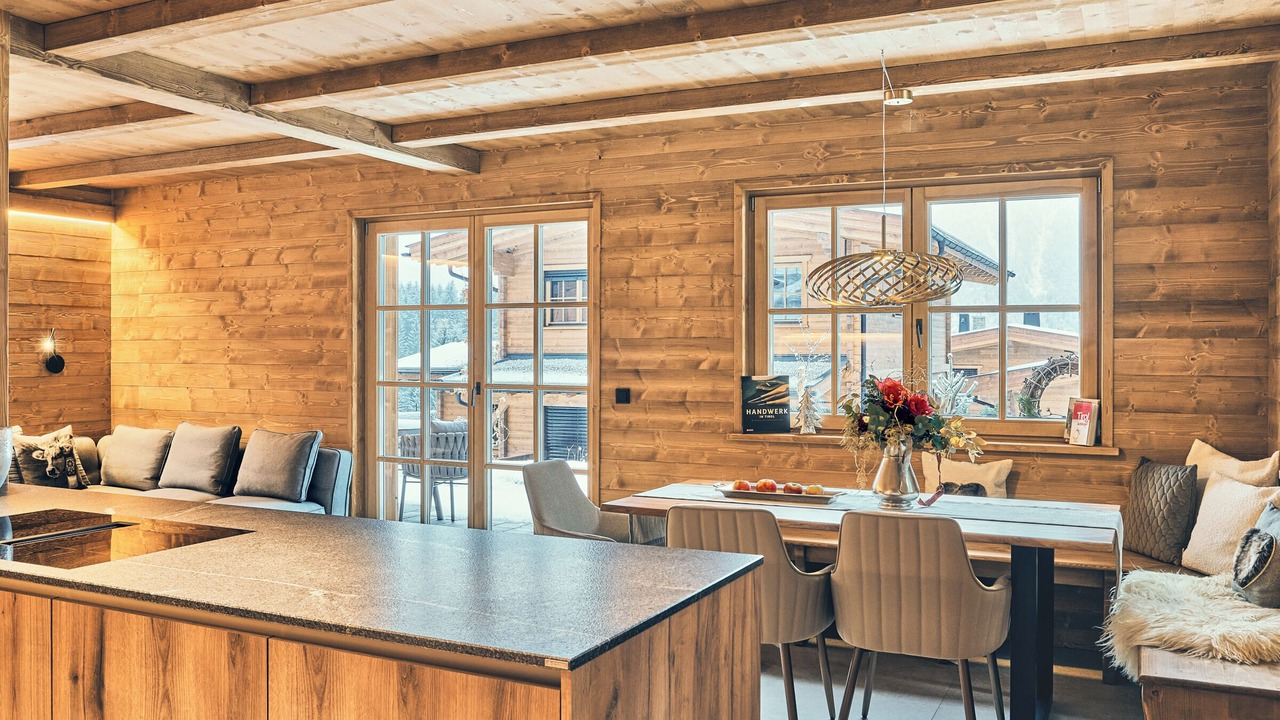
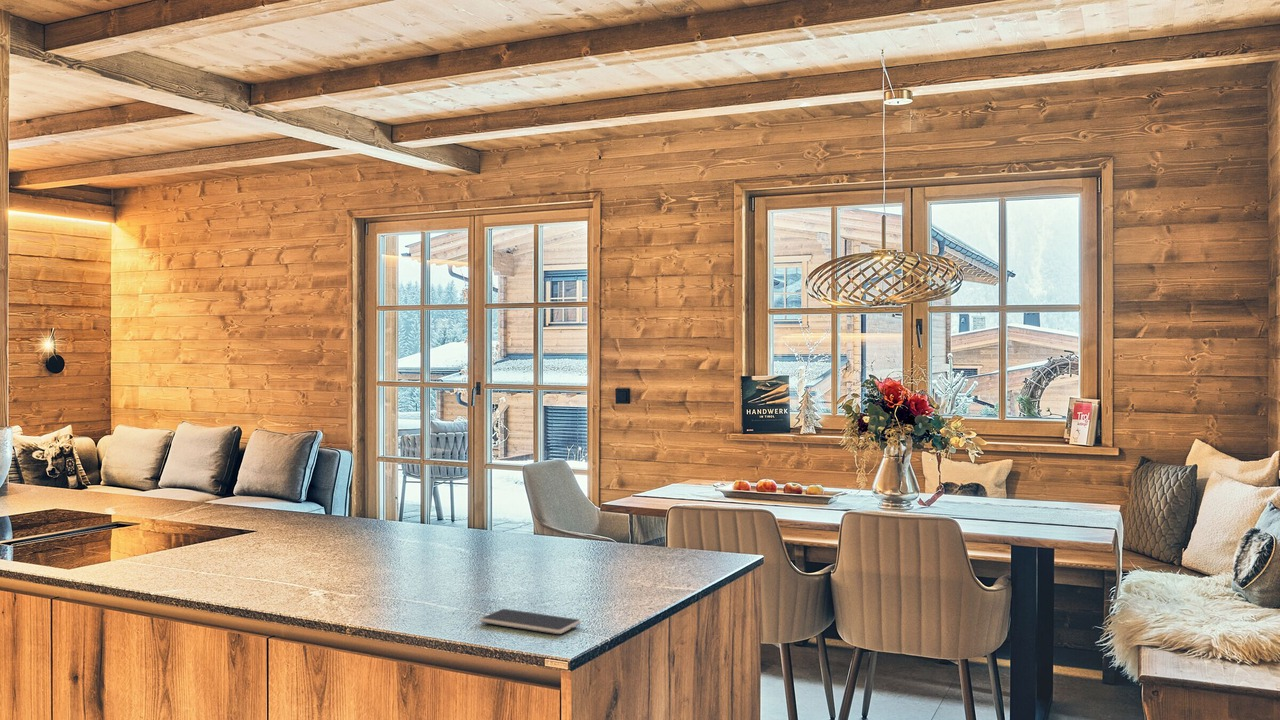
+ smartphone [479,608,582,635]
